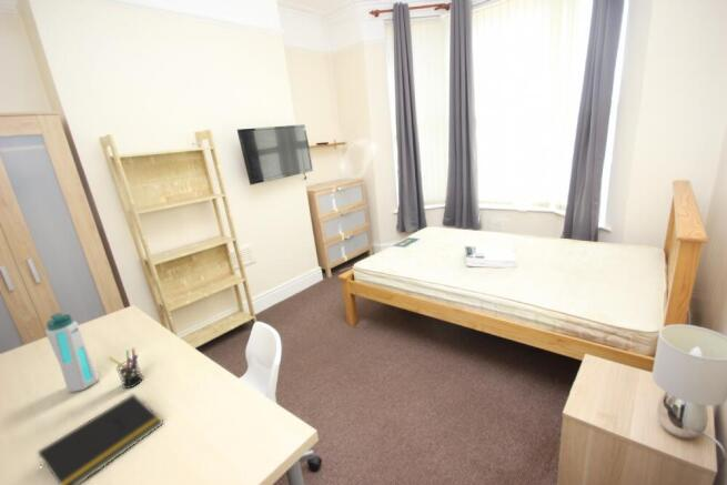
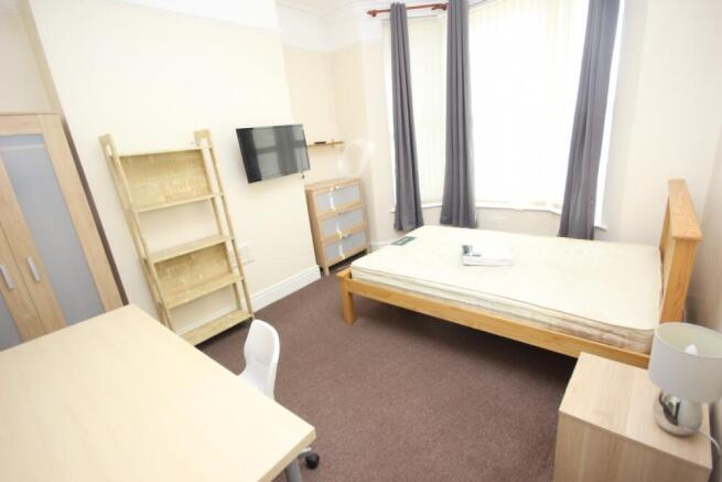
- notepad [37,393,164,485]
- water bottle [44,312,100,393]
- pen holder [108,347,144,390]
